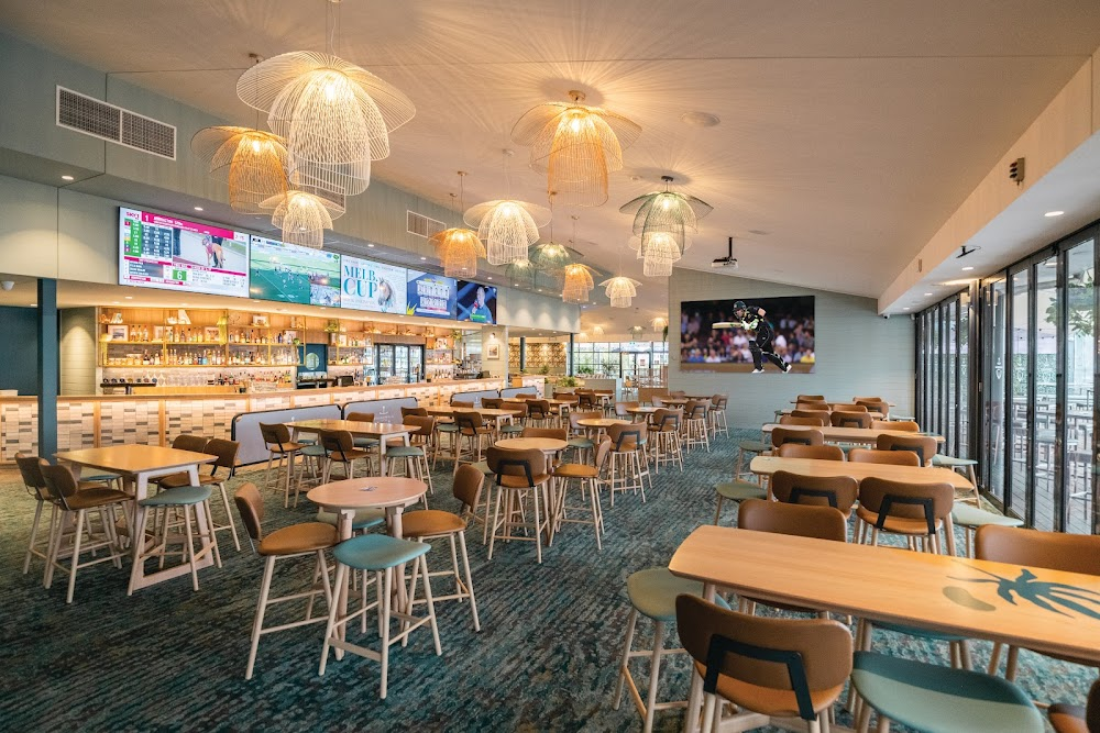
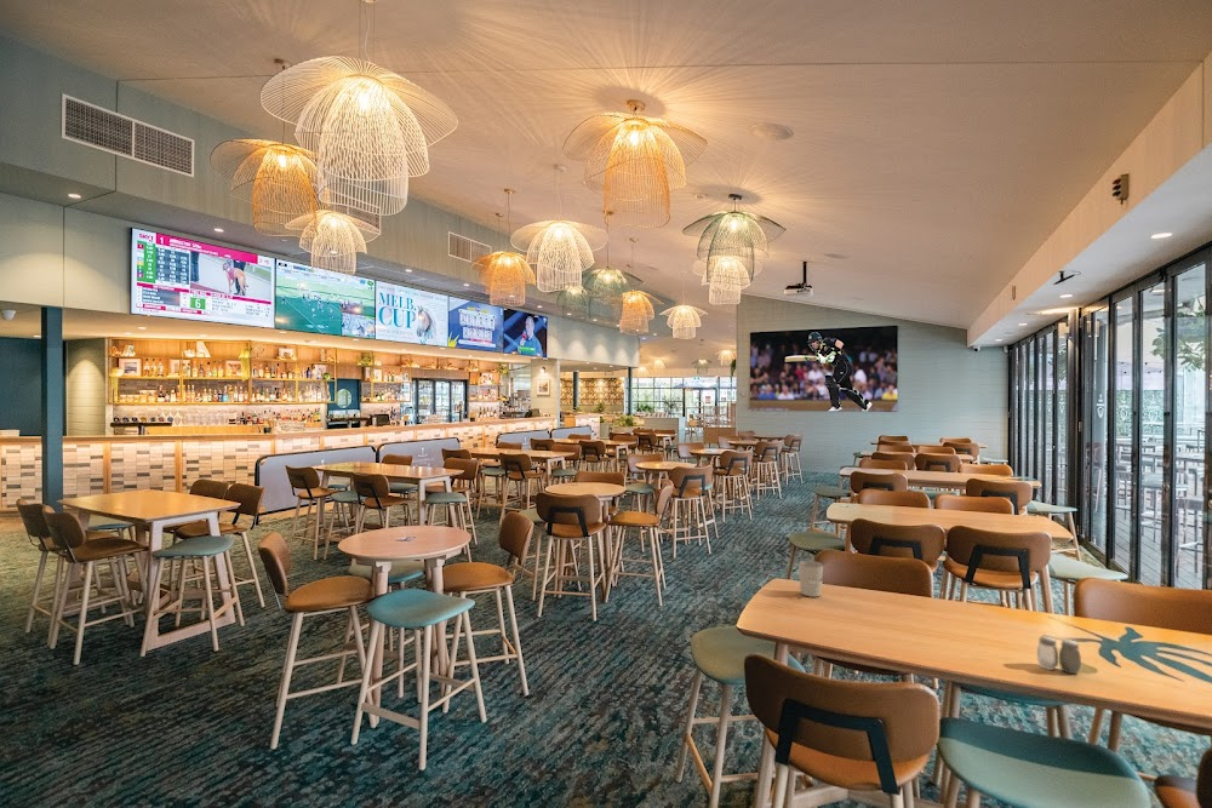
+ cup [797,560,824,598]
+ salt and pepper shaker [1036,635,1082,675]
